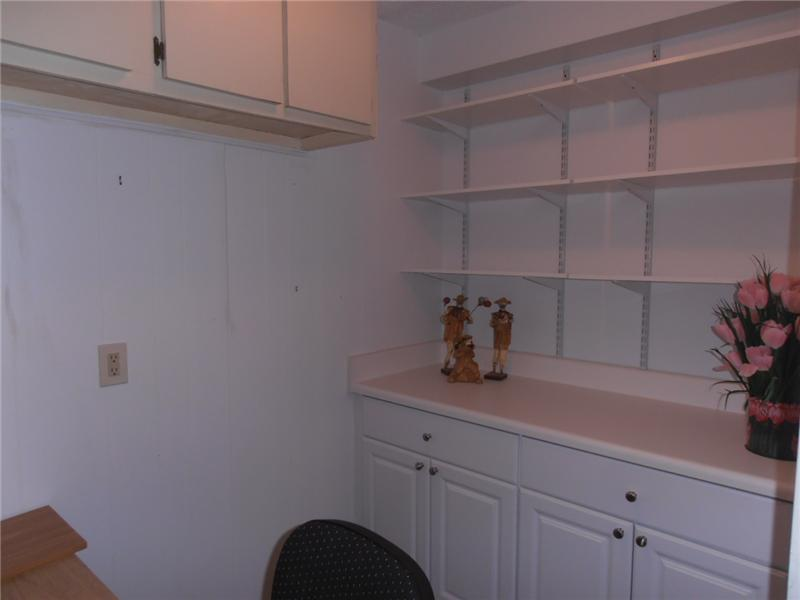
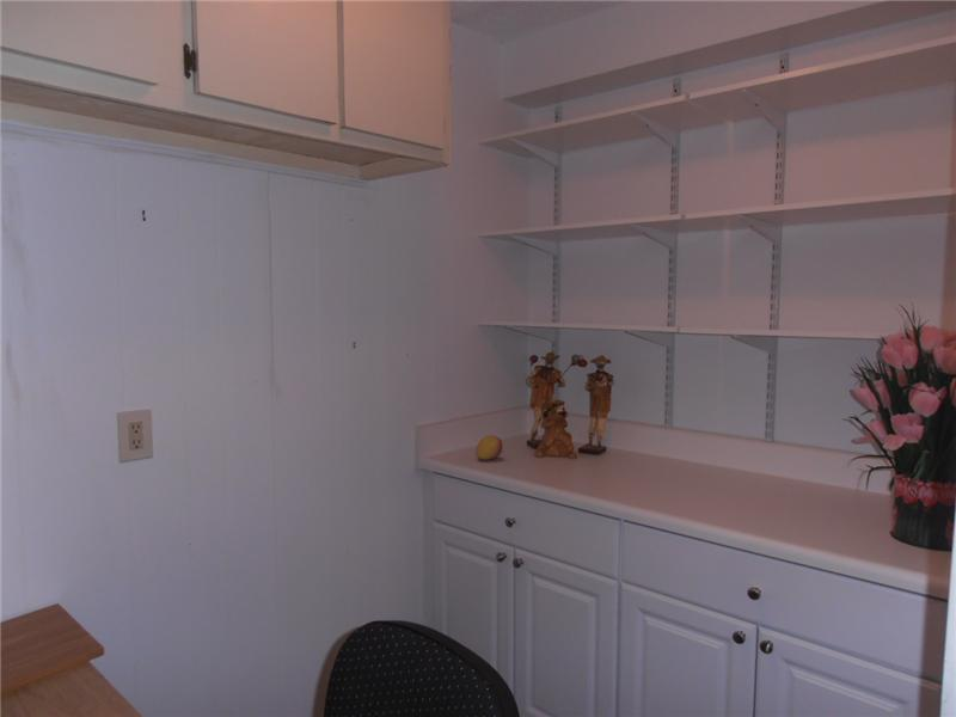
+ fruit [476,434,503,461]
